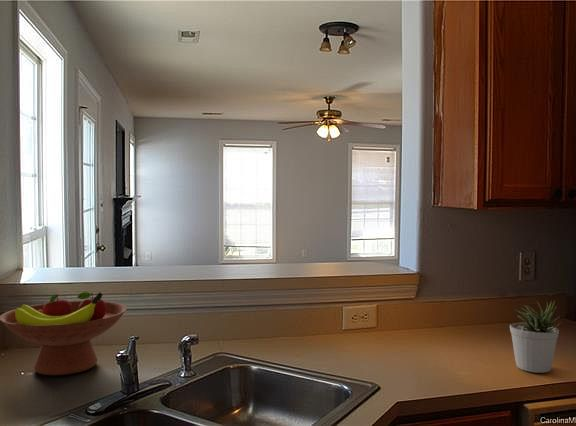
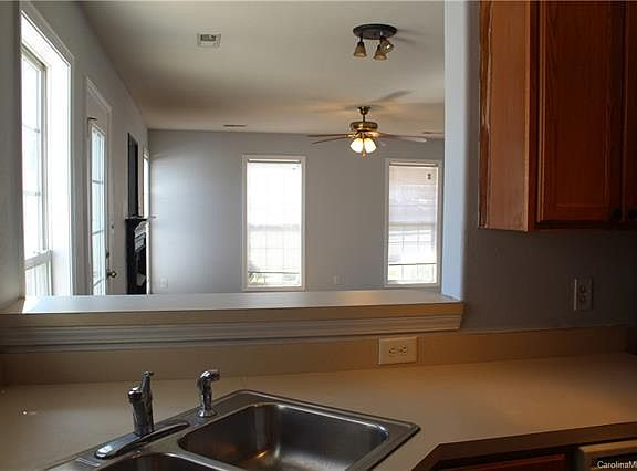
- fruit bowl [0,291,128,376]
- potted plant [509,300,563,374]
